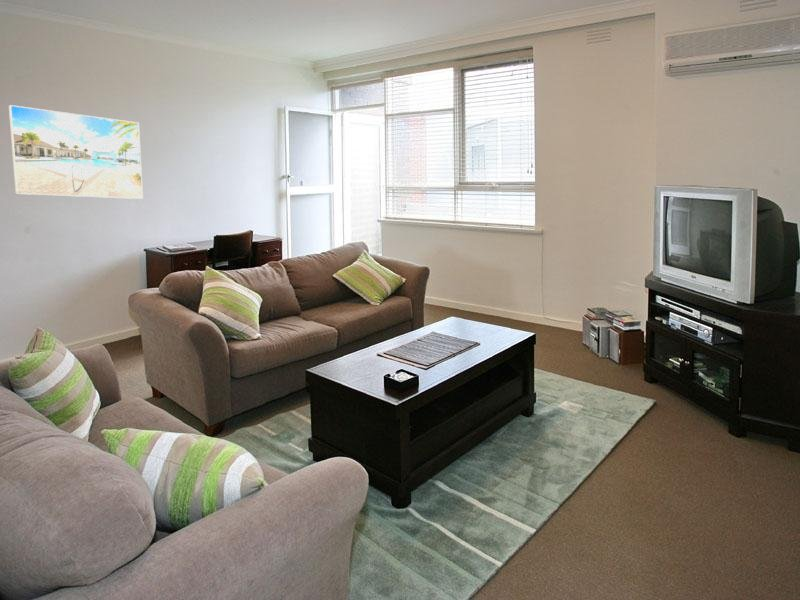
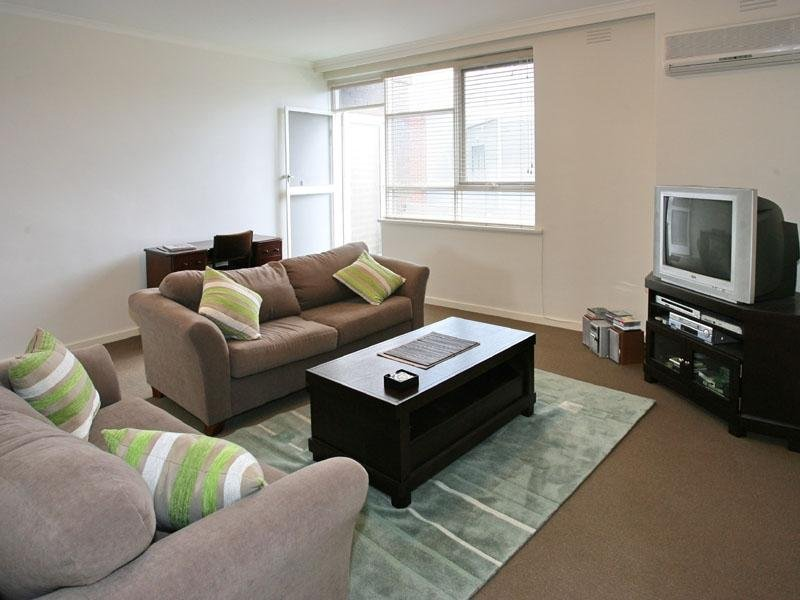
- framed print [8,104,144,200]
